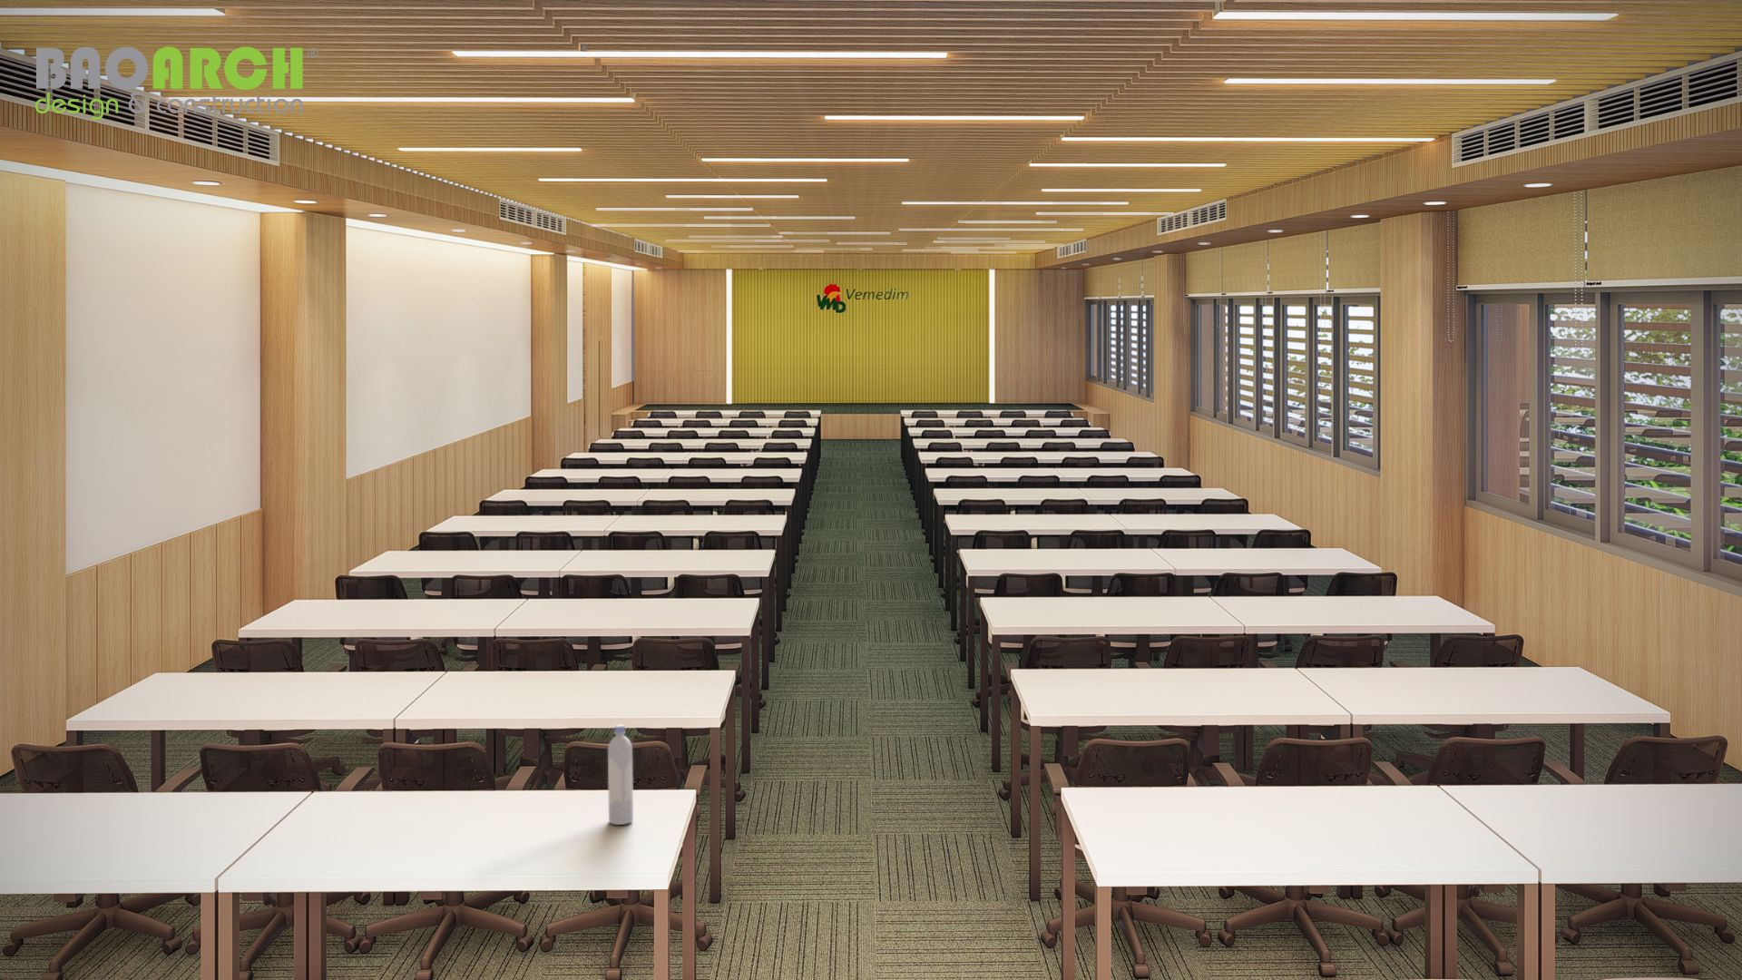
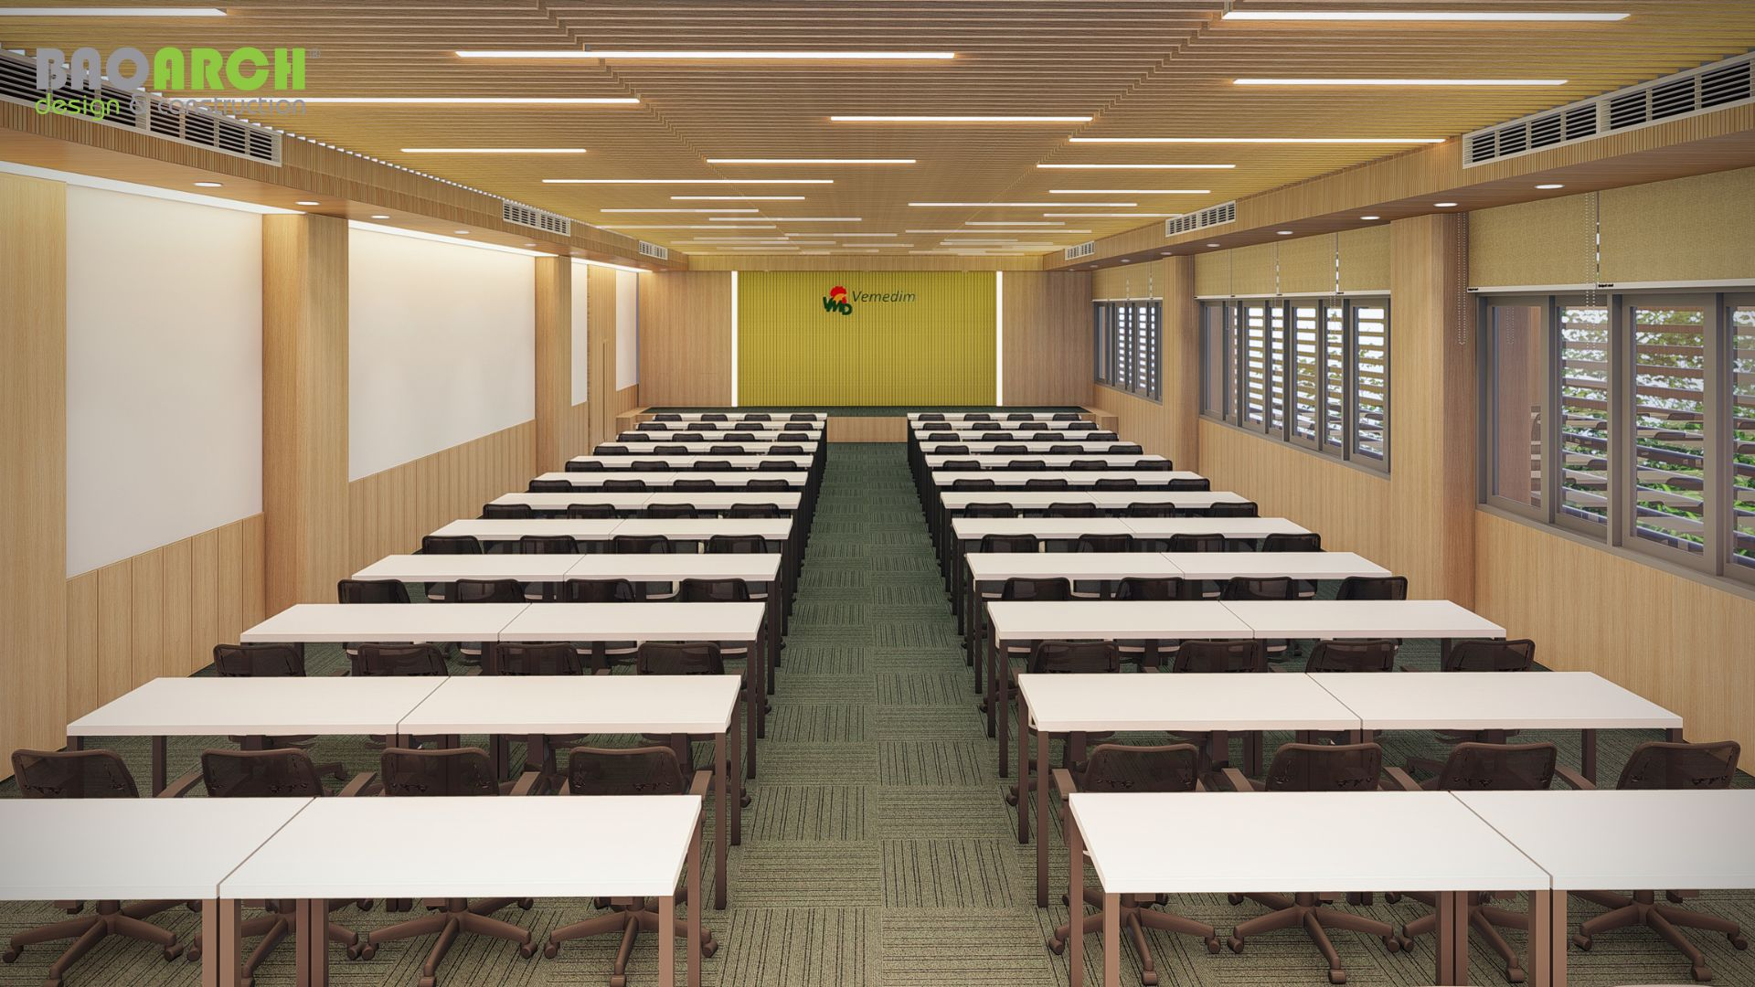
- bottle [607,724,634,826]
